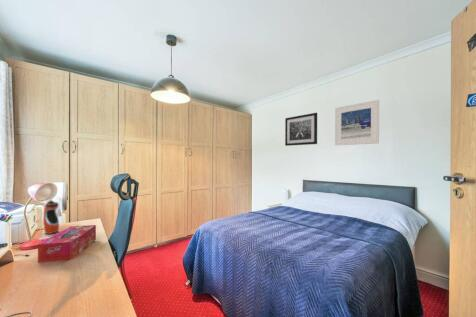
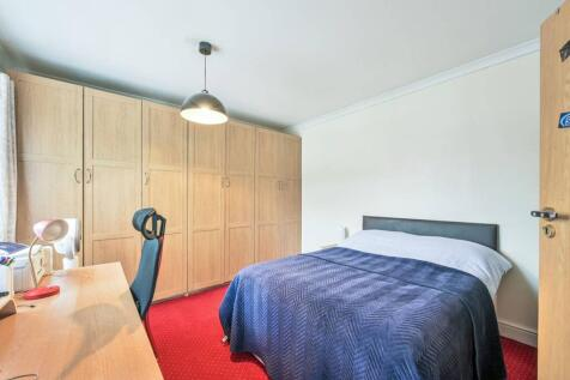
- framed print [334,99,380,146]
- water bottle [42,199,60,235]
- wall art [284,112,318,147]
- tissue box [37,224,97,263]
